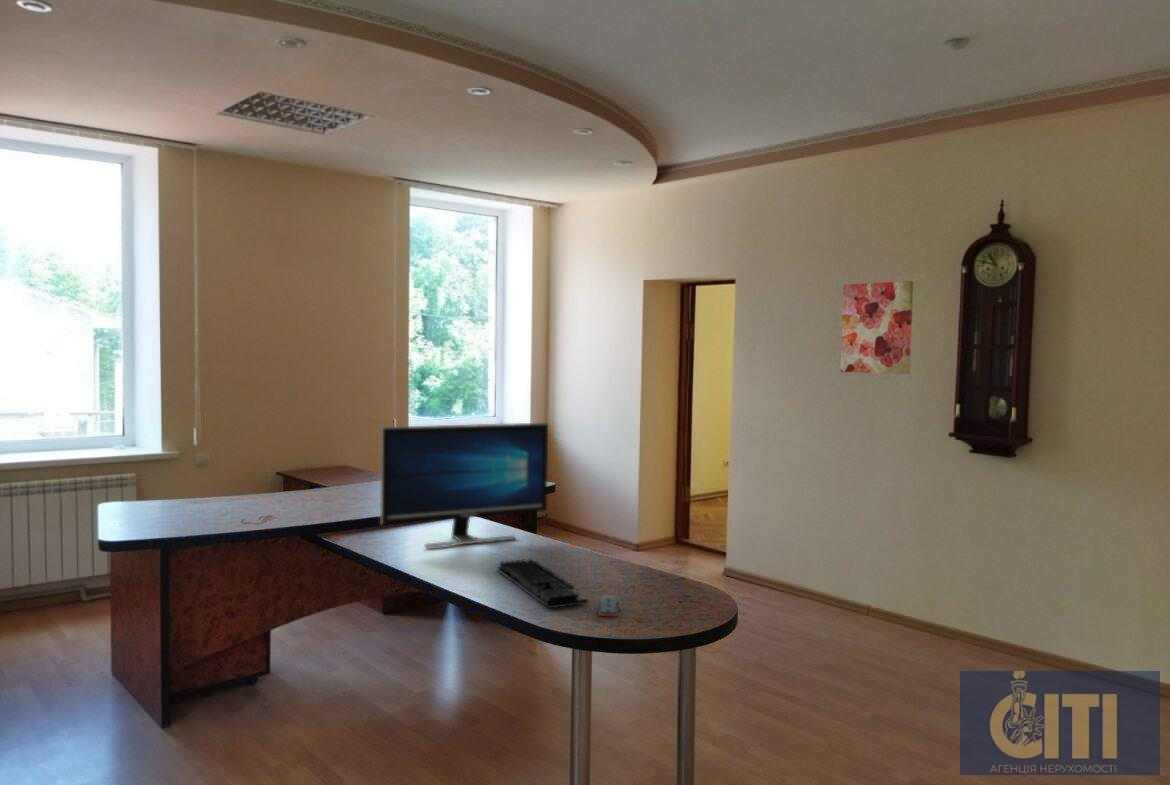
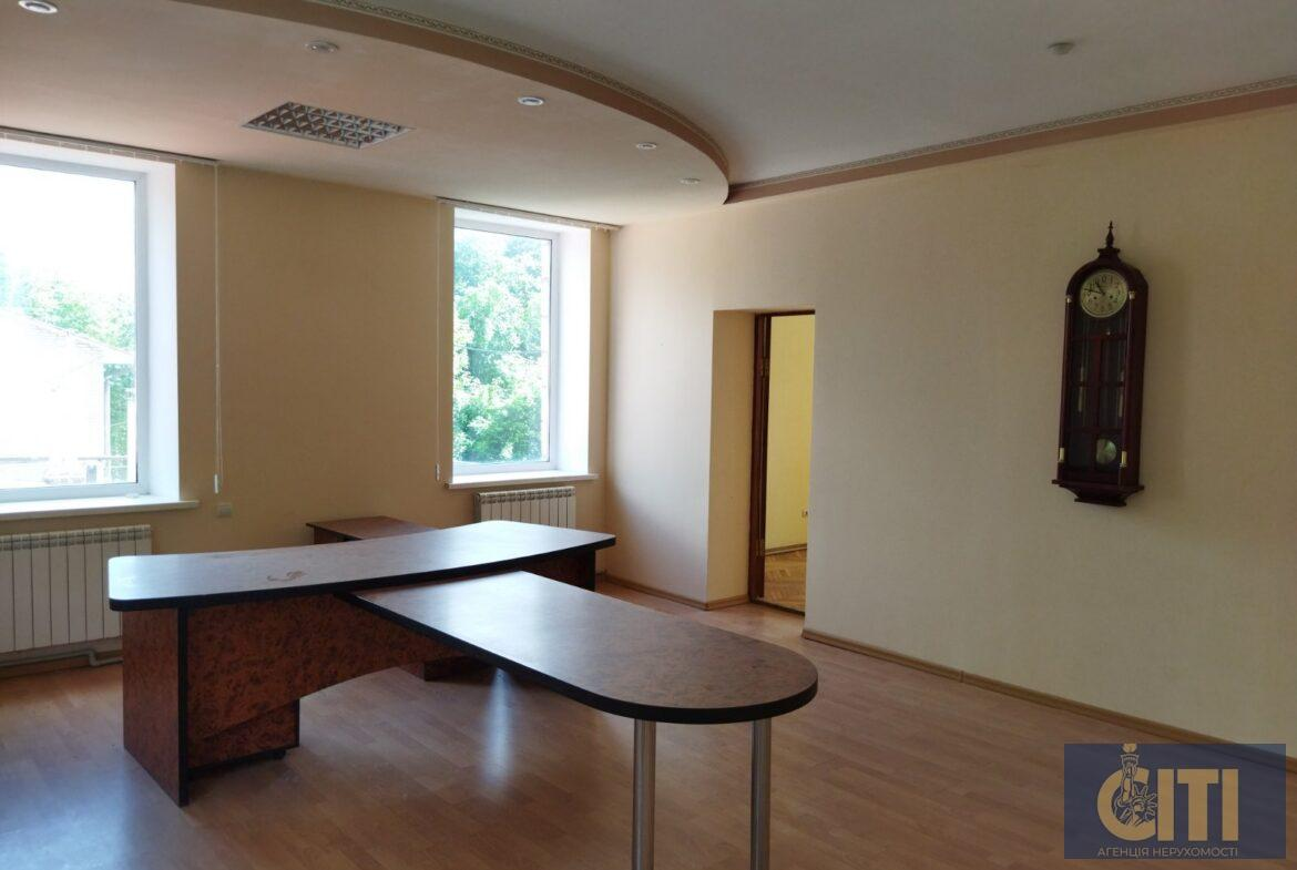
- keyboard [496,558,589,609]
- computer monitor [379,422,549,549]
- computer mouse [596,594,622,617]
- wall art [840,280,914,375]
